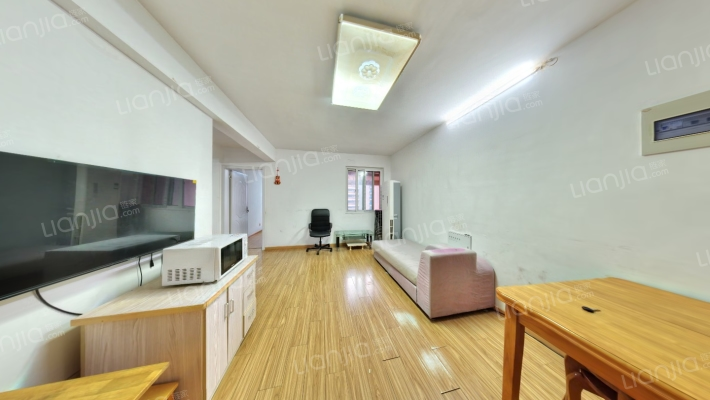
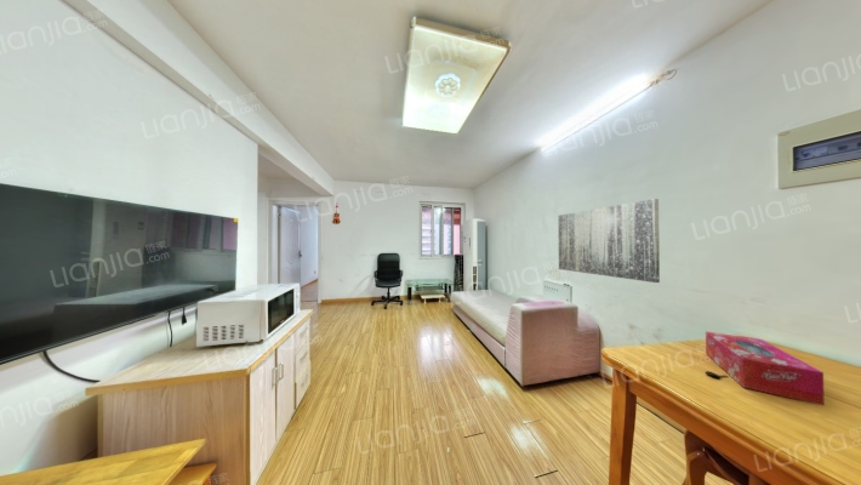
+ tissue box [705,330,826,406]
+ wall art [557,198,661,284]
